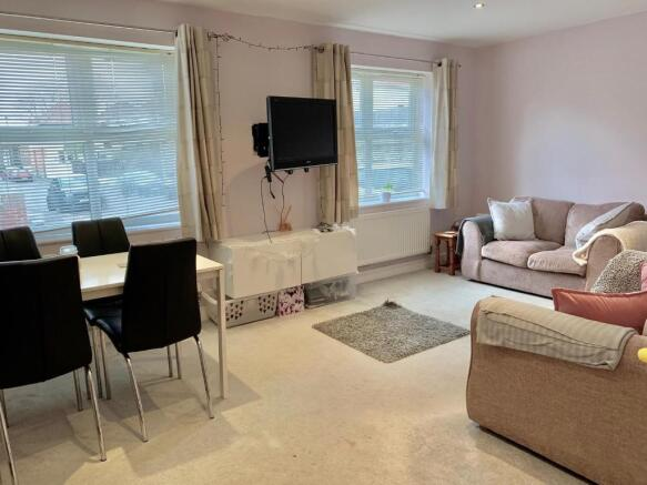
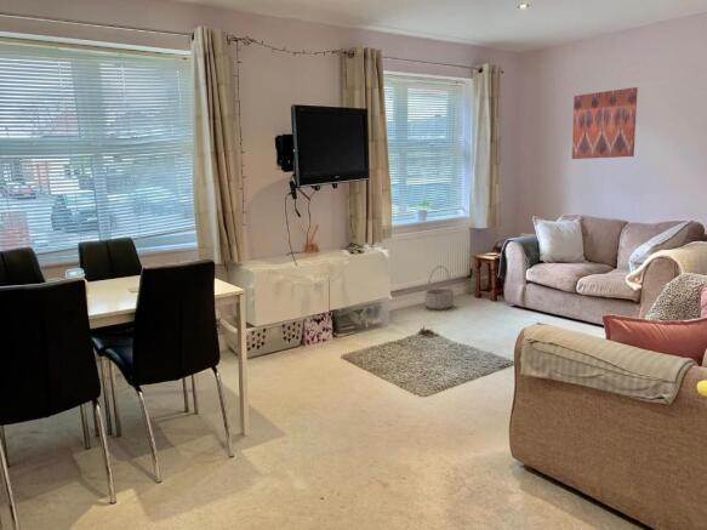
+ wall art [571,86,639,160]
+ basket [423,264,456,310]
